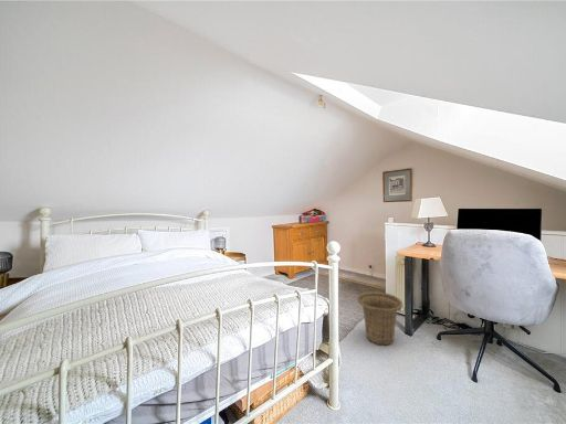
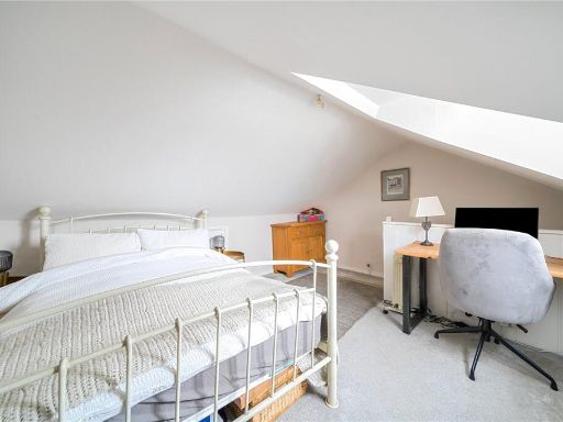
- basket [356,290,403,347]
